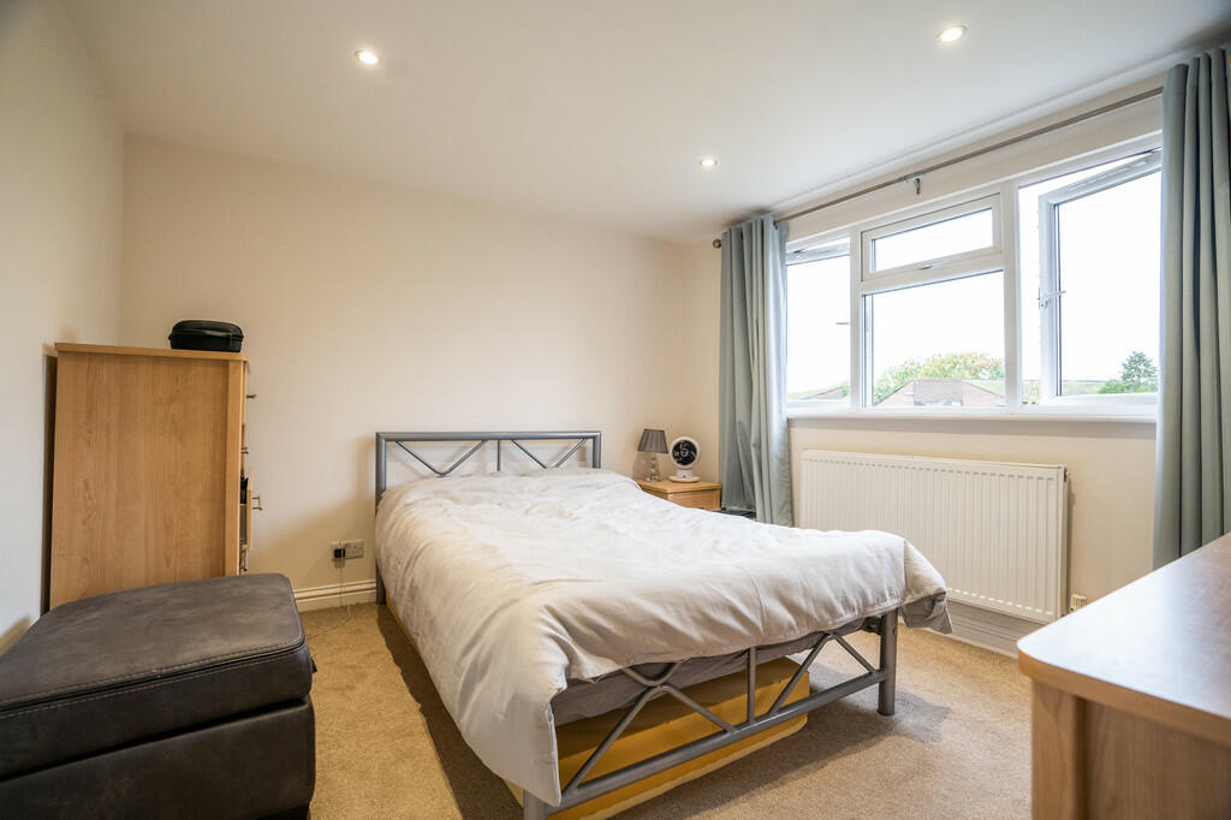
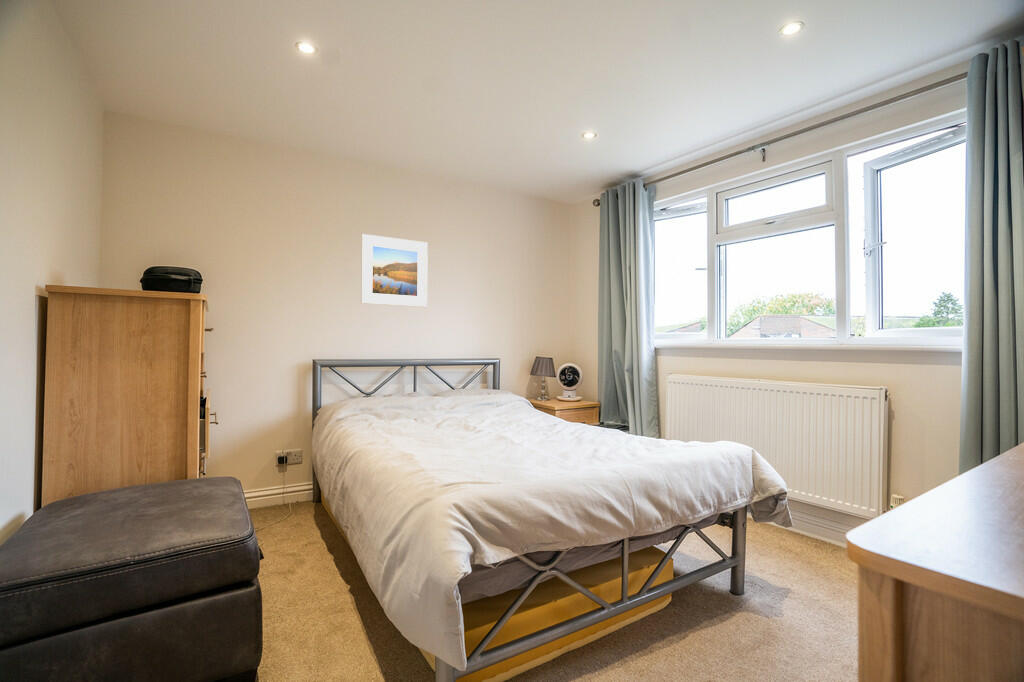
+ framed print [360,233,429,308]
